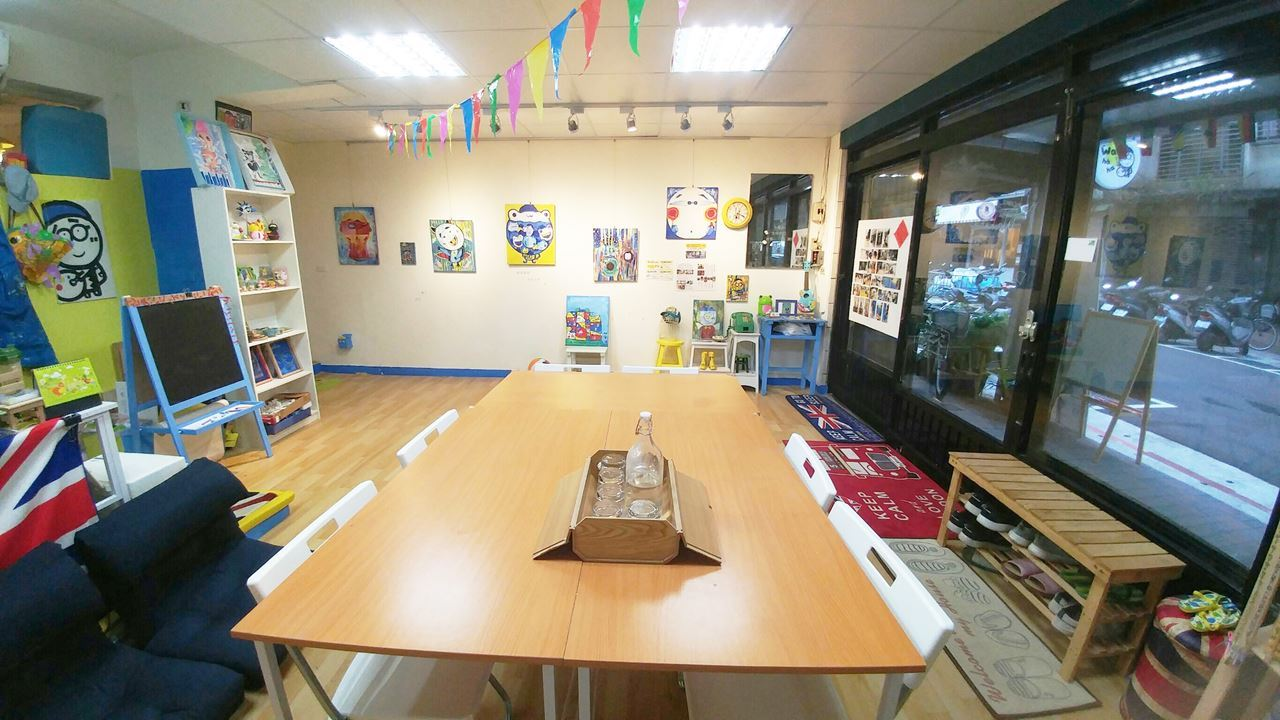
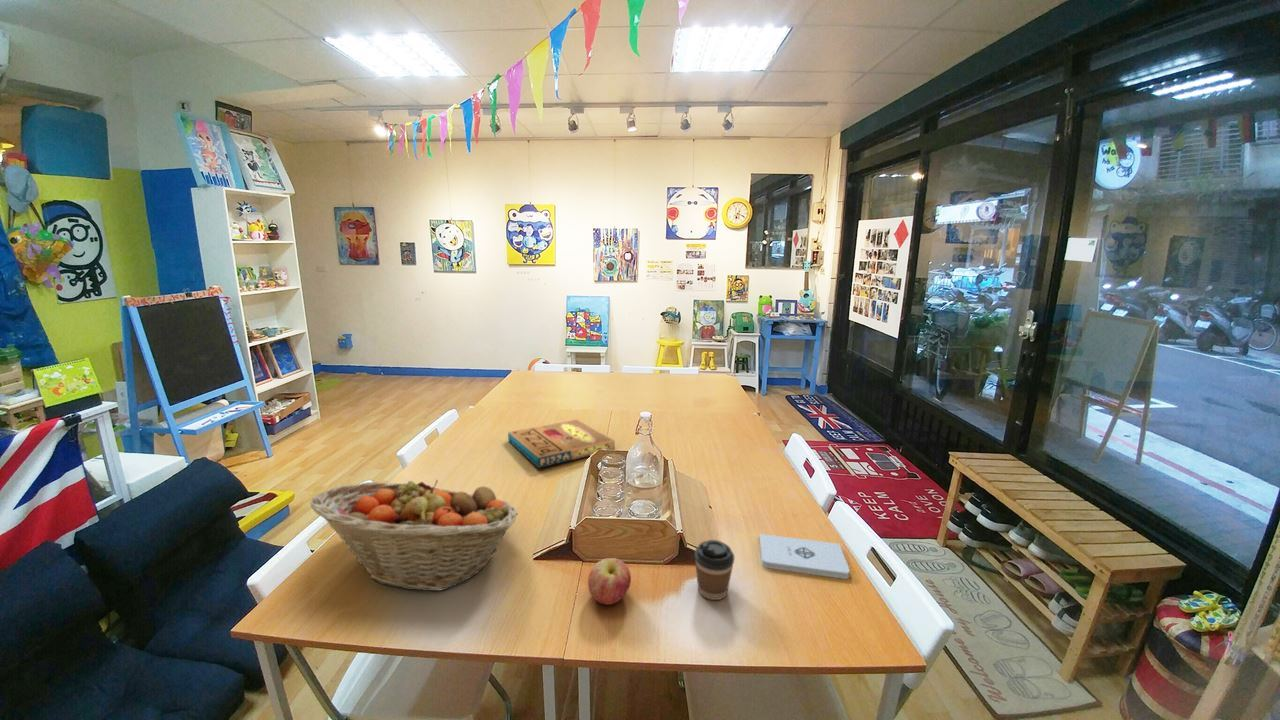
+ coffee cup [694,539,735,601]
+ fruit basket [309,479,519,592]
+ pizza box [507,418,616,469]
+ apple [587,557,632,606]
+ notepad [758,533,851,580]
